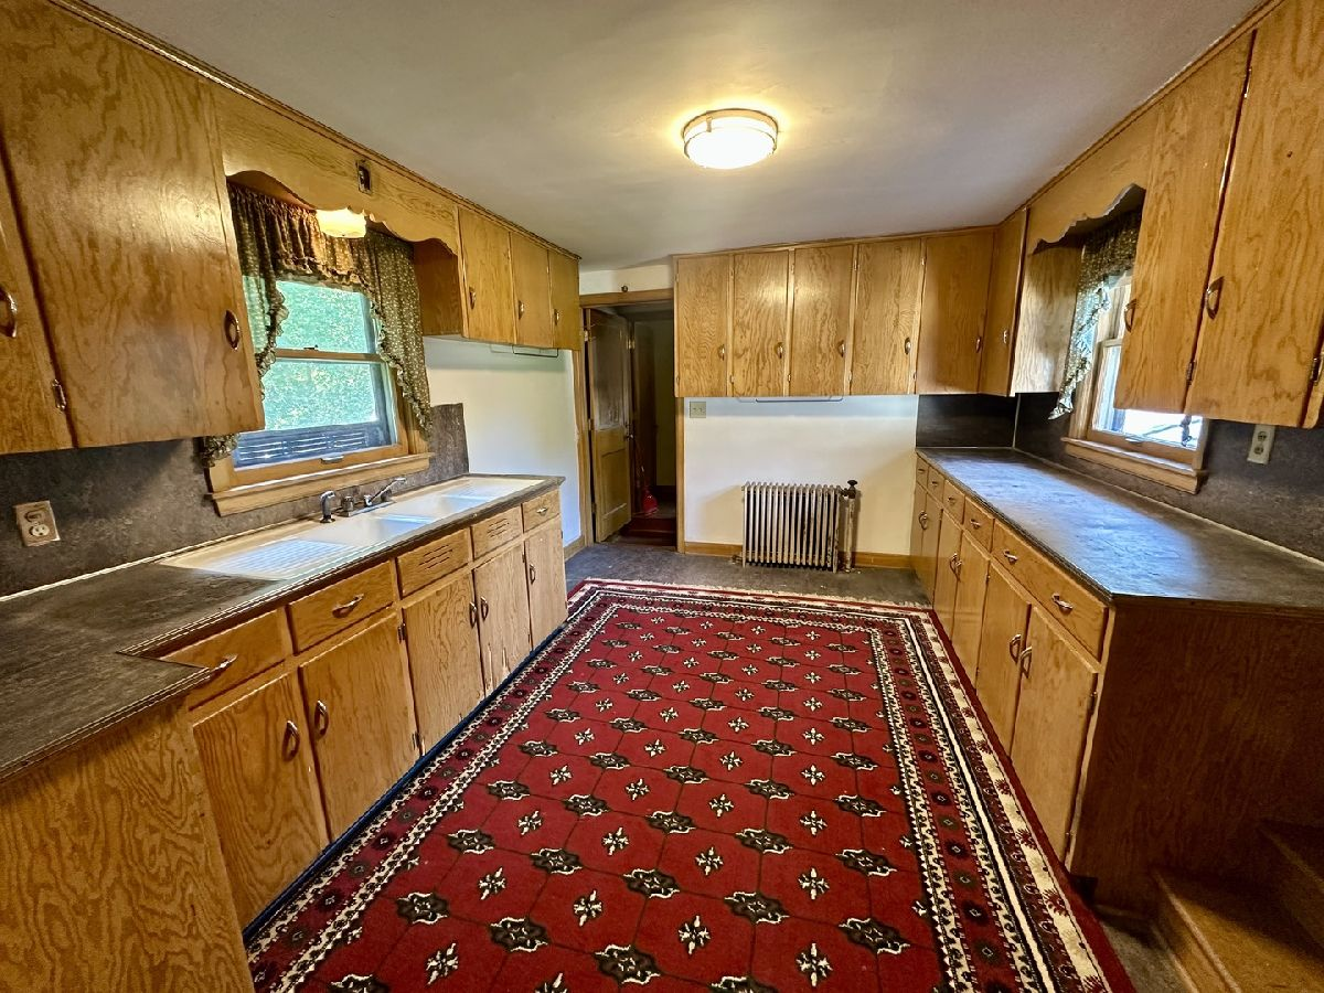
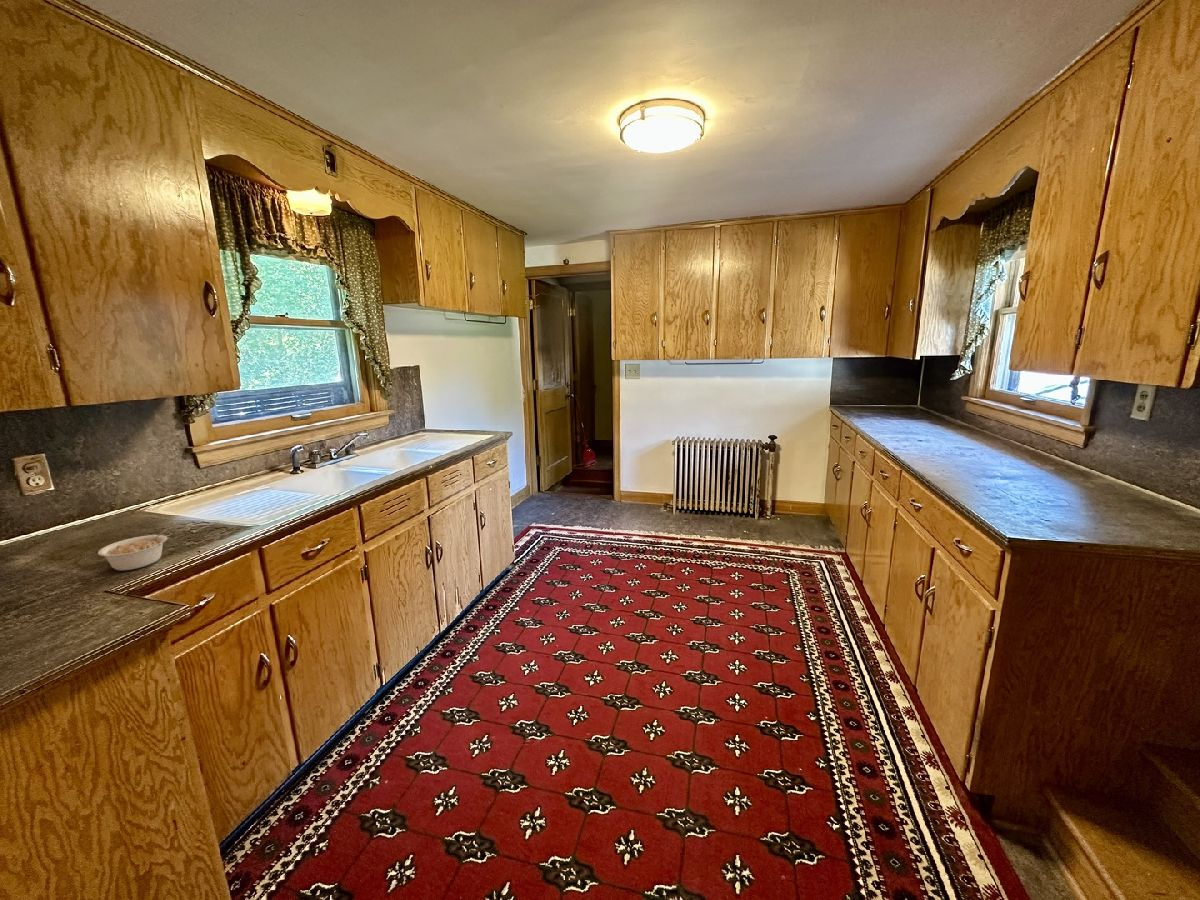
+ legume [97,526,171,572]
